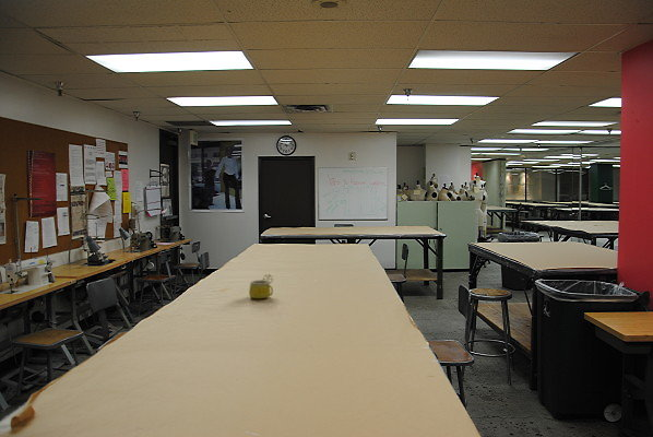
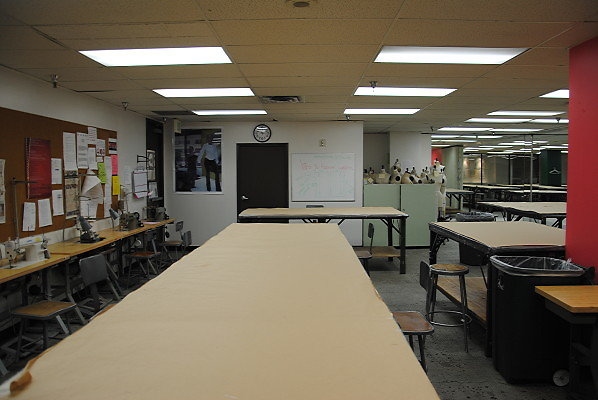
- mug [248,273,274,299]
